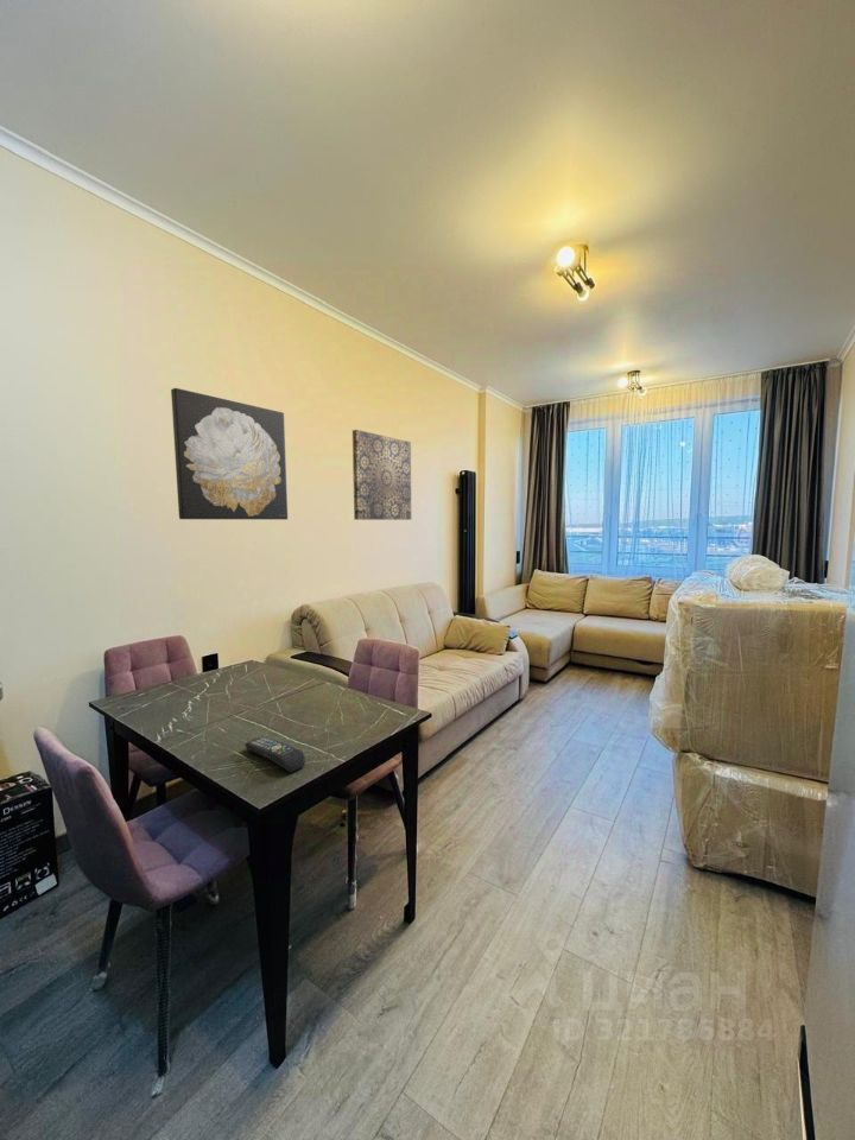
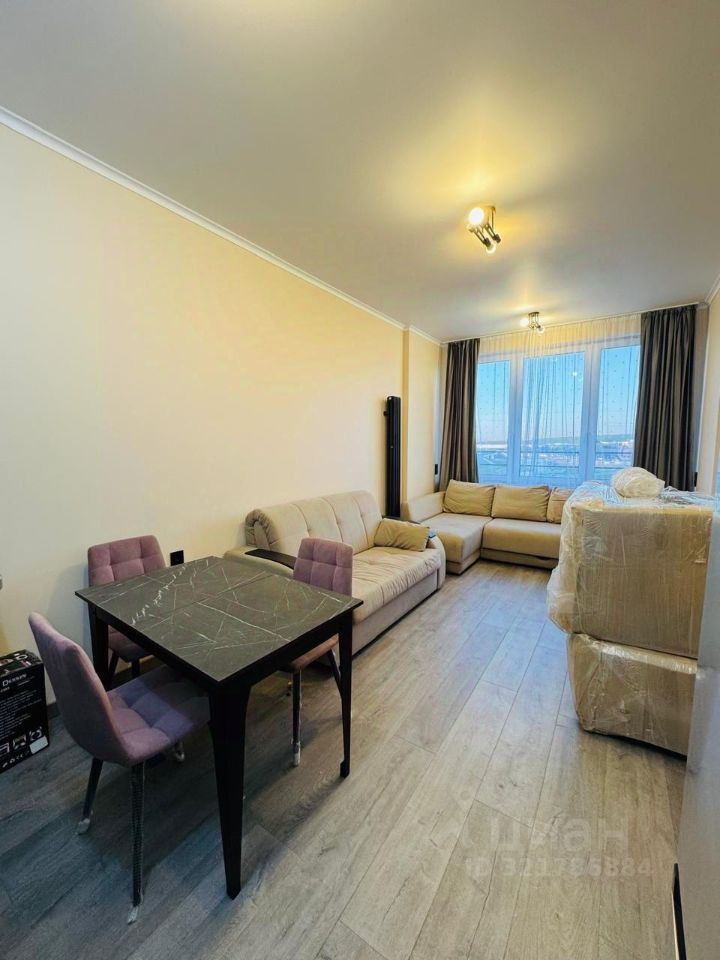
- remote control [243,735,306,773]
- wall art [170,387,289,520]
- wall art [352,429,412,521]
